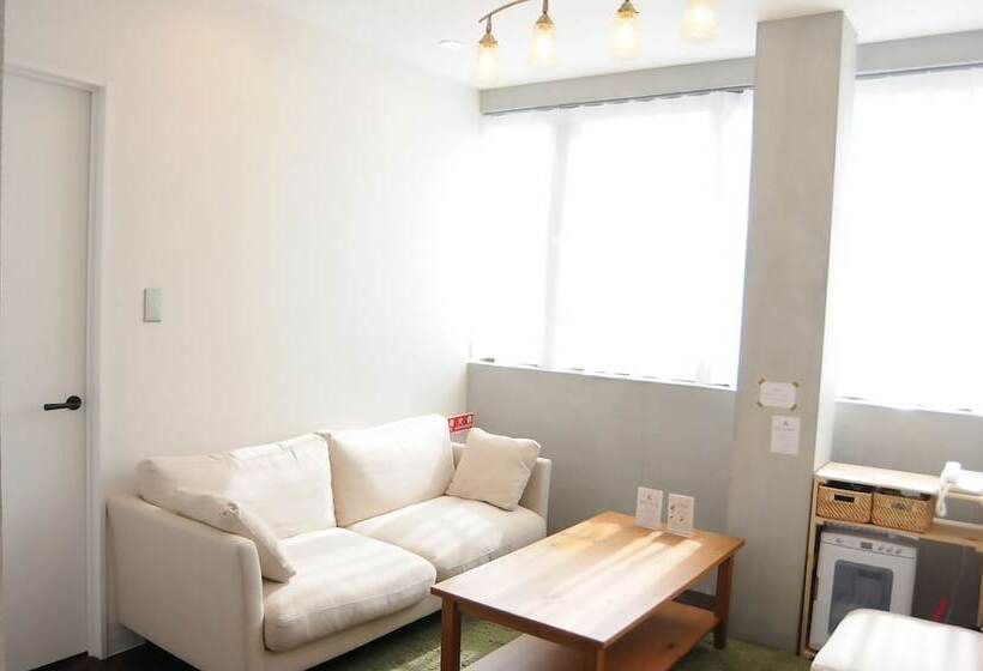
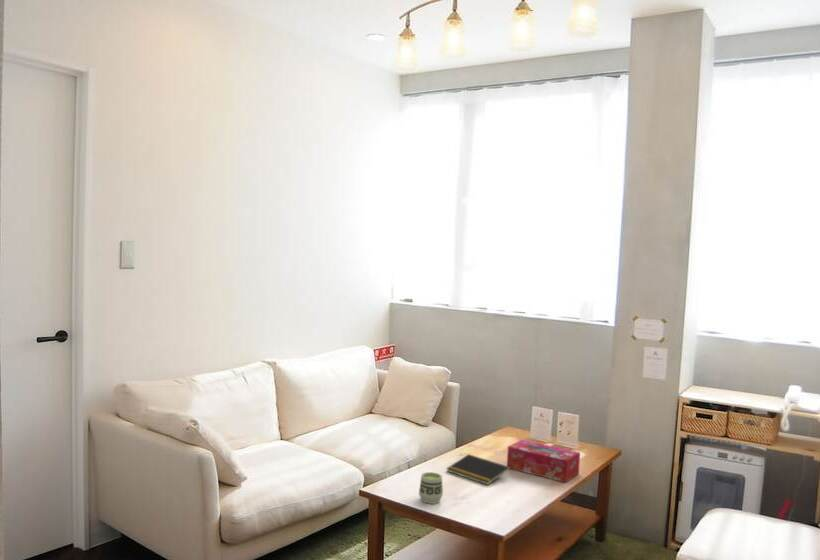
+ cup [418,471,444,505]
+ tissue box [506,439,581,484]
+ notepad [445,453,511,486]
